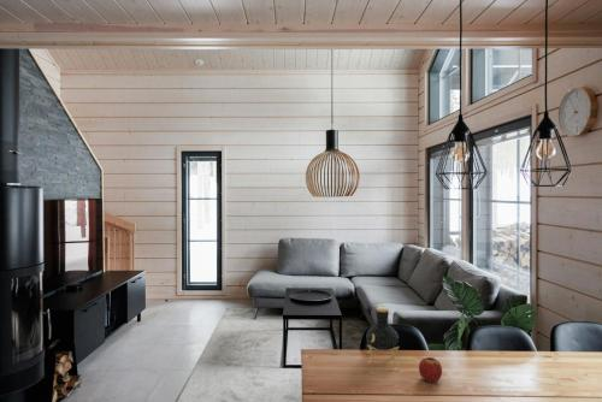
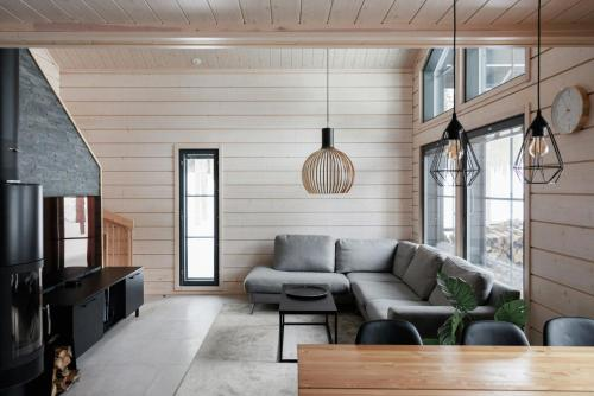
- vase [365,306,400,366]
- apple [418,356,443,384]
